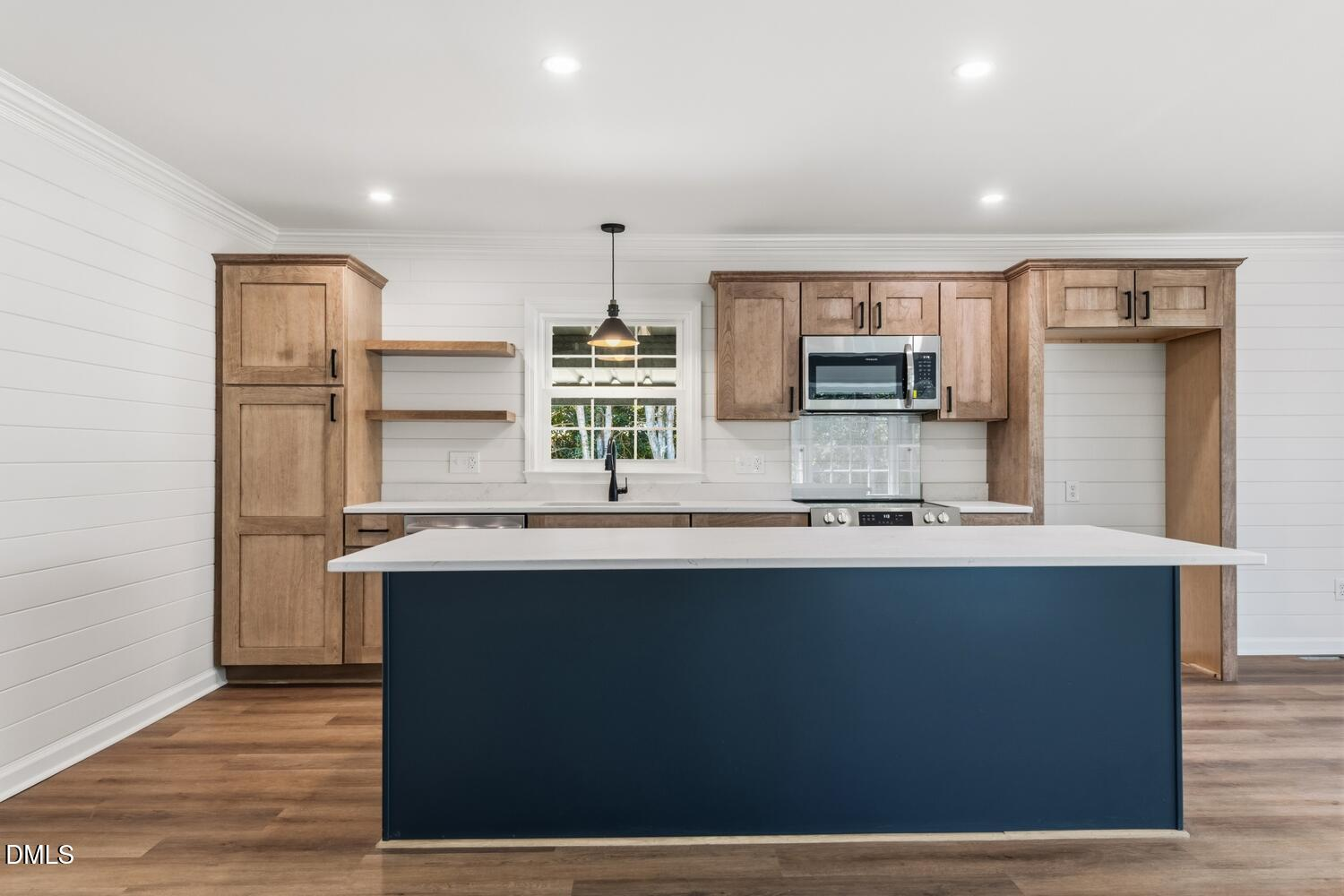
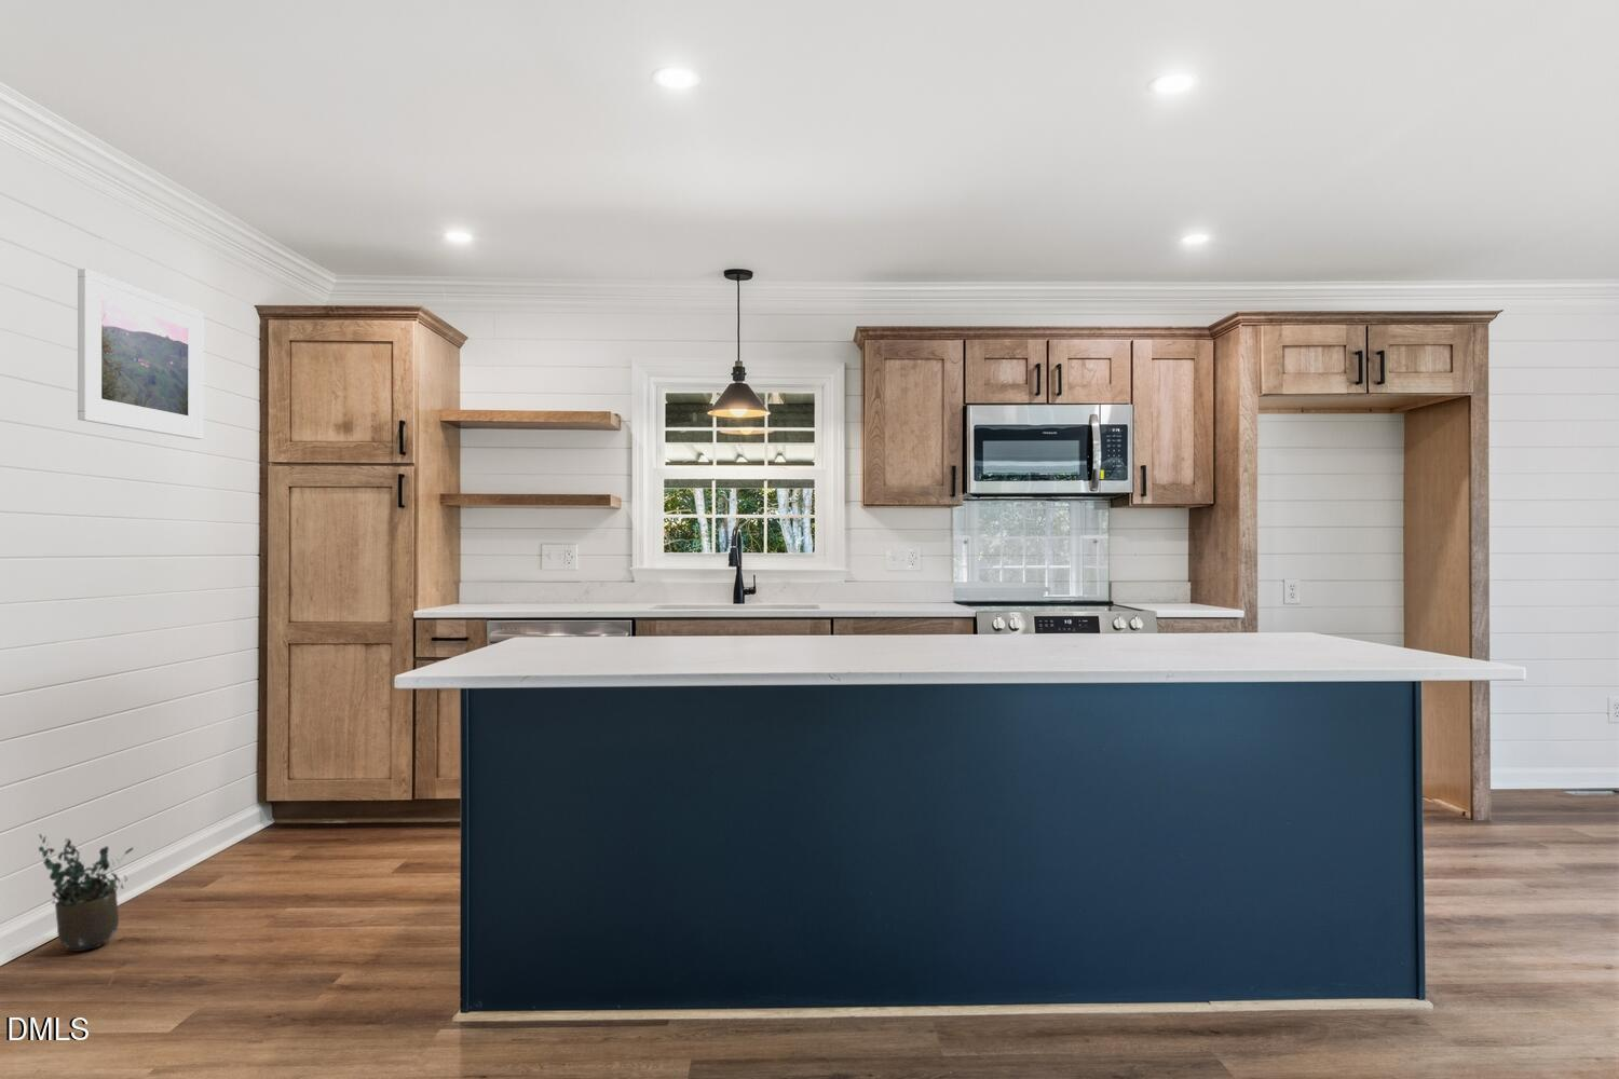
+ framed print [77,267,204,441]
+ potted plant [37,833,135,953]
